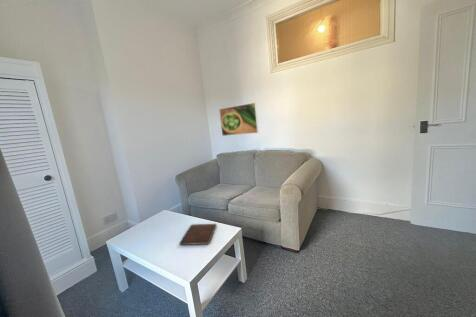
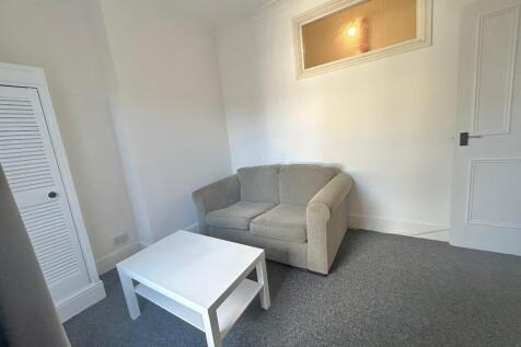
- book [178,223,217,246]
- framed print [218,102,260,137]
